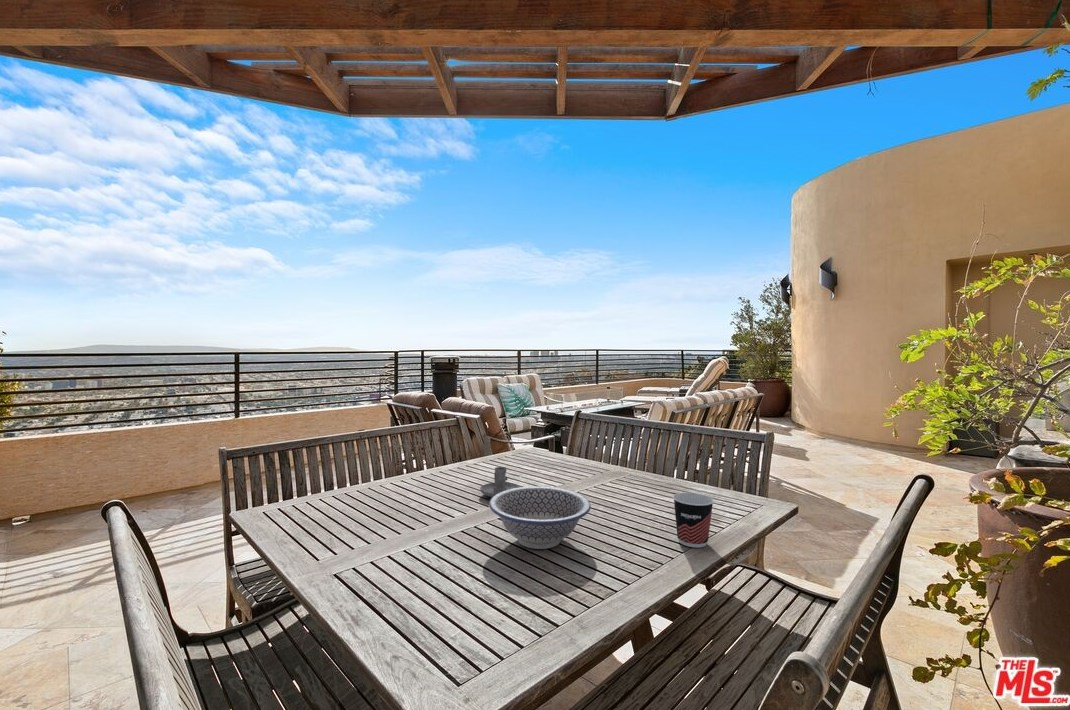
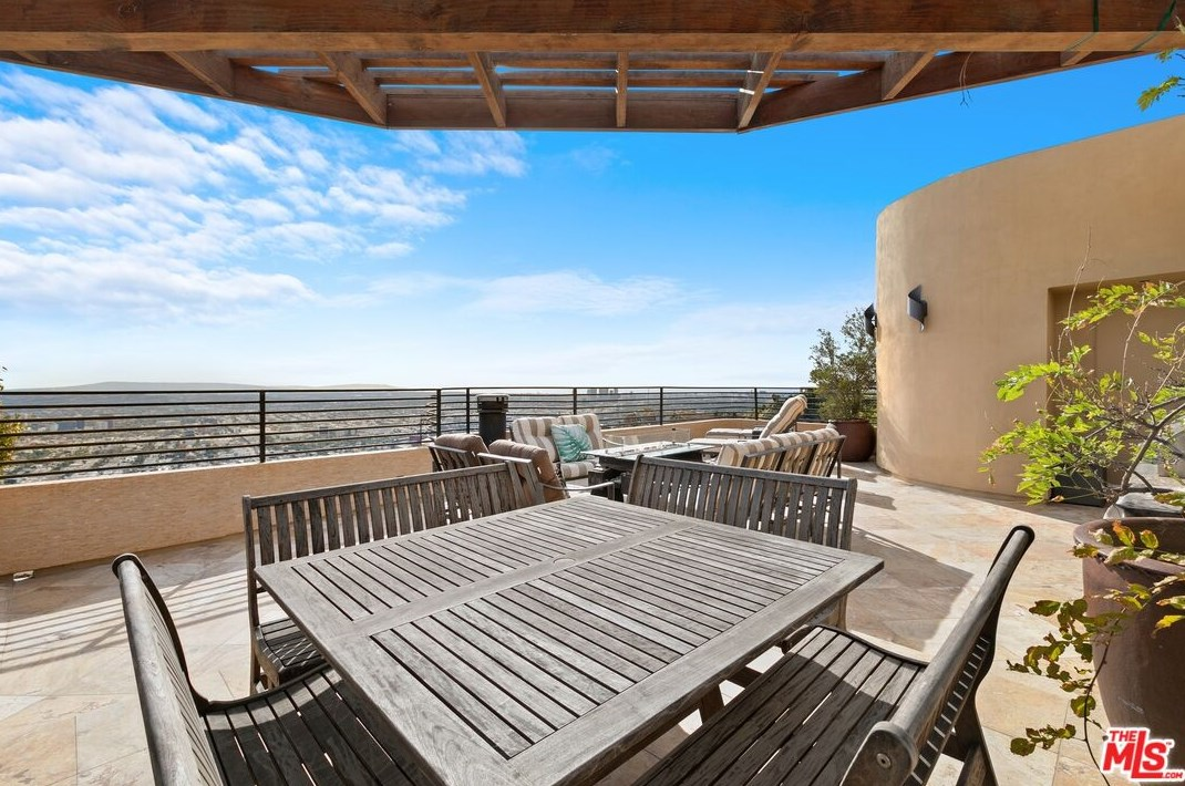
- candle holder [479,466,521,498]
- bowl [488,485,592,550]
- cup [672,492,715,548]
